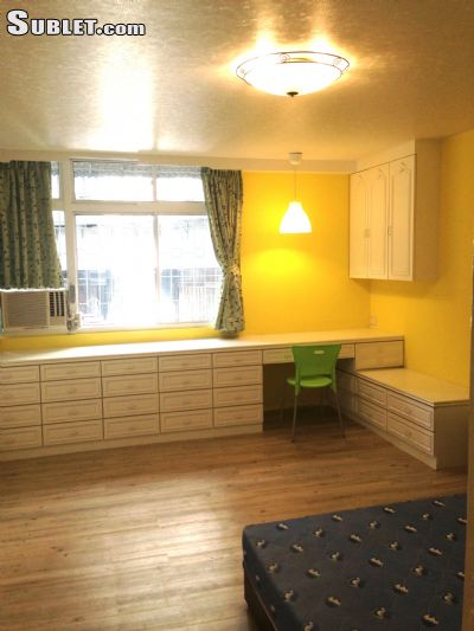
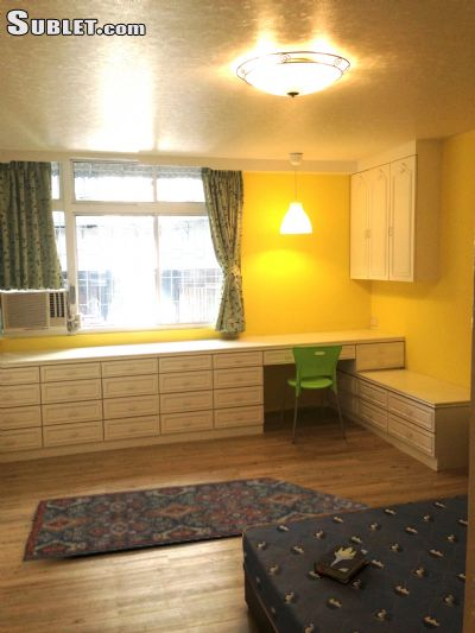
+ rug [21,476,376,563]
+ hardback book [312,543,369,584]
